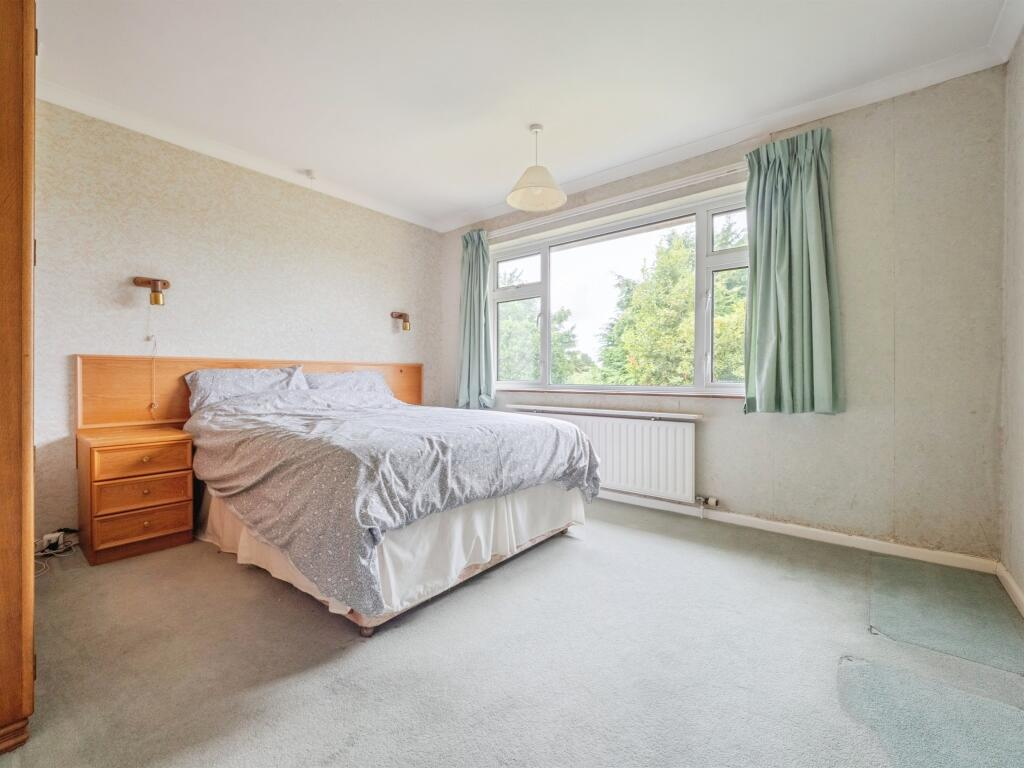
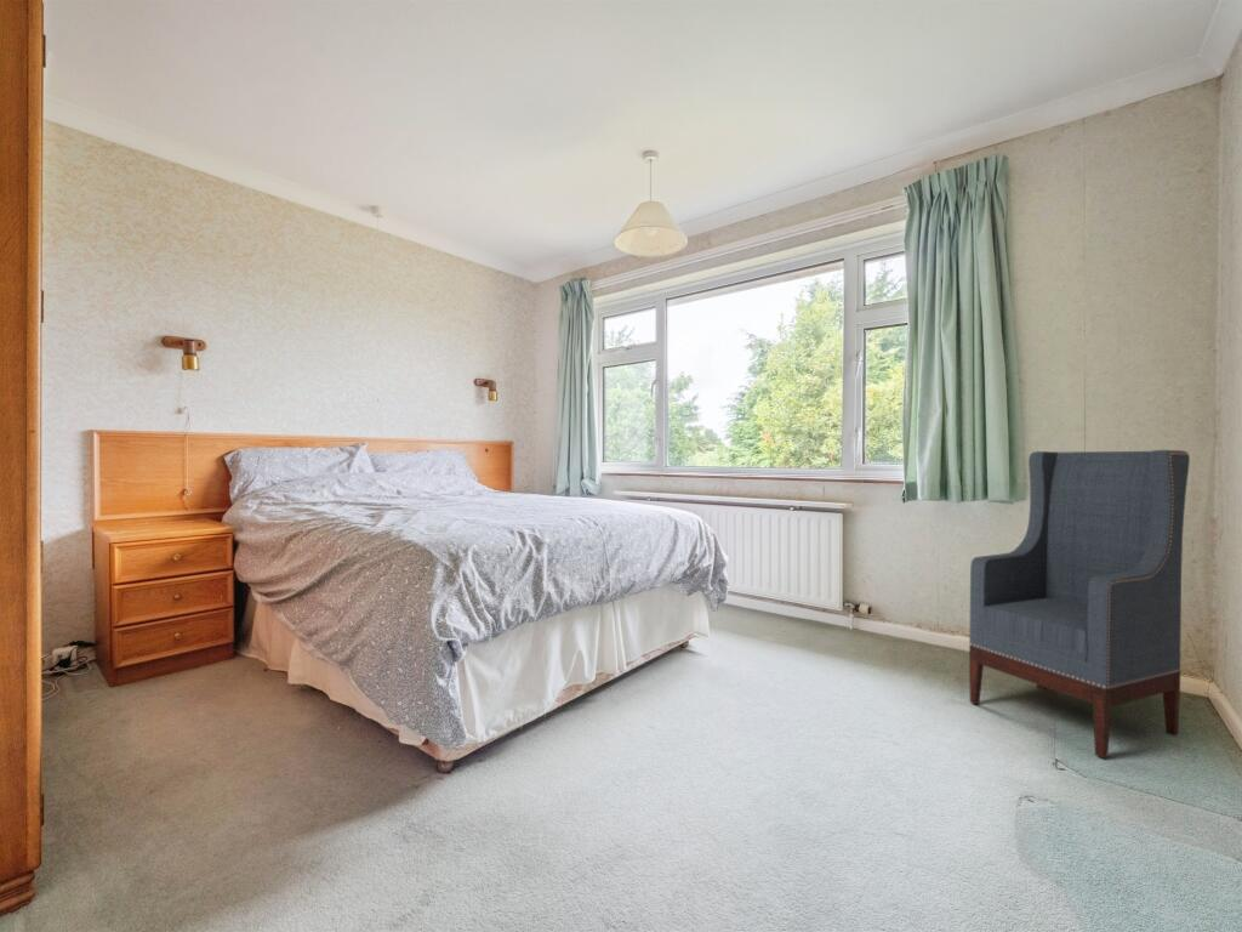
+ armchair [968,449,1191,760]
